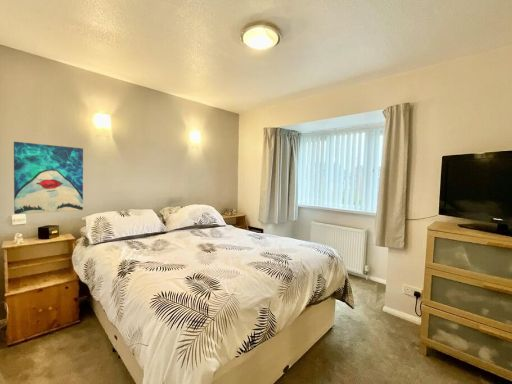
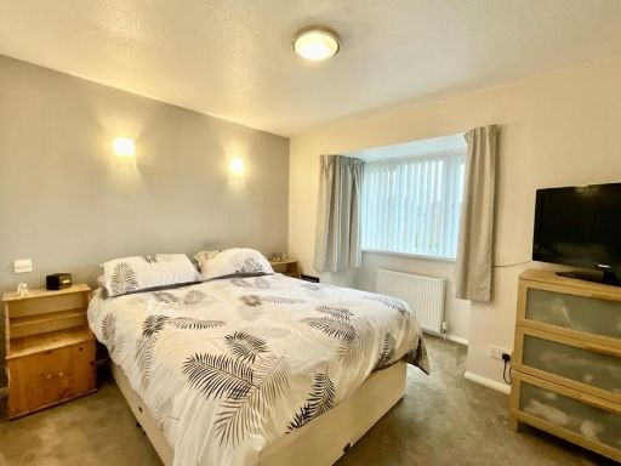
- wall art [13,141,84,215]
